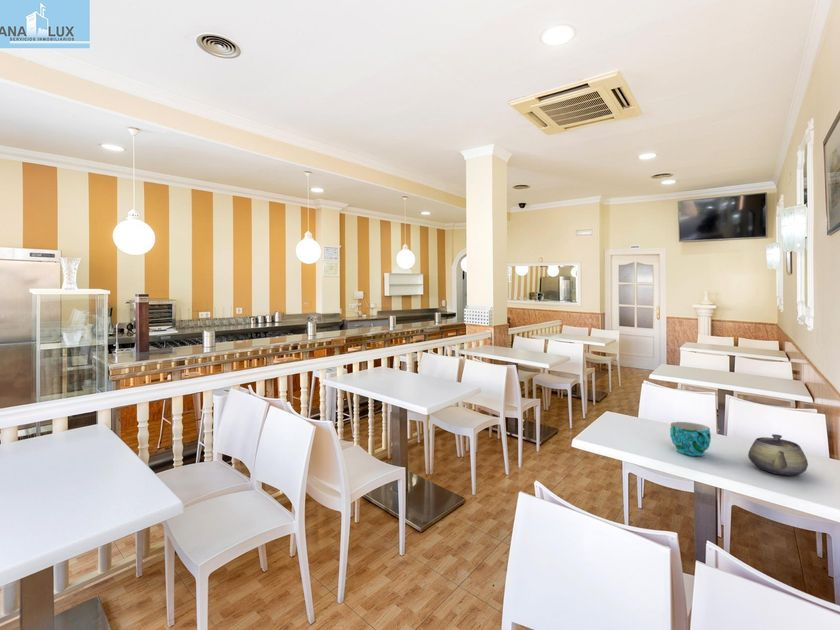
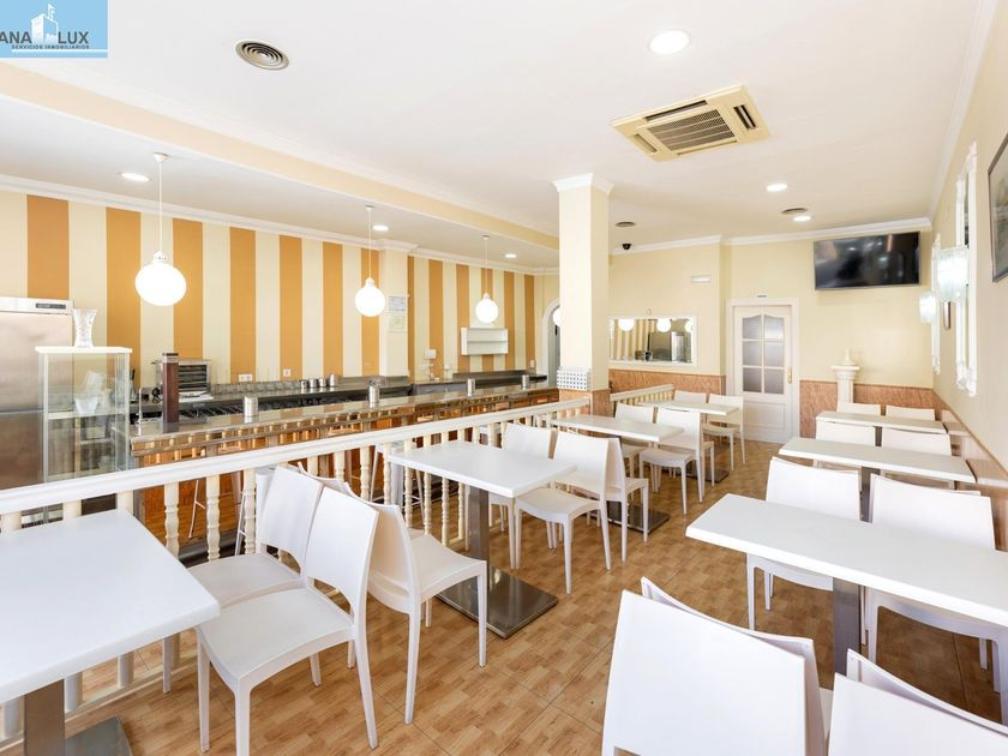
- teapot [747,433,809,477]
- cup [669,421,712,457]
